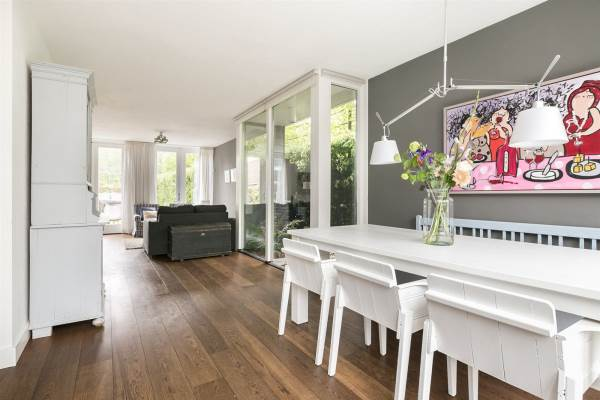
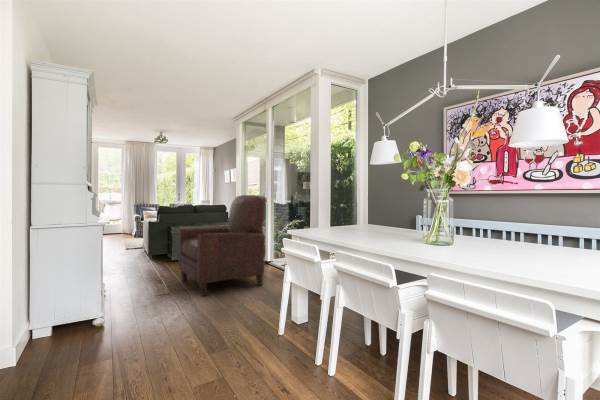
+ chair [178,194,268,297]
